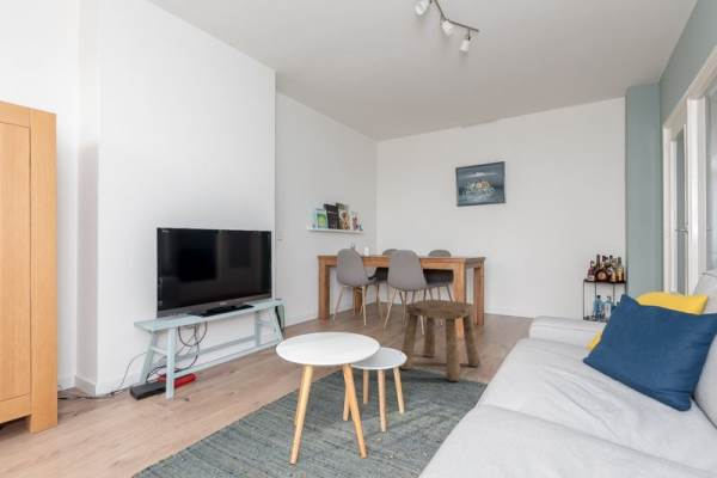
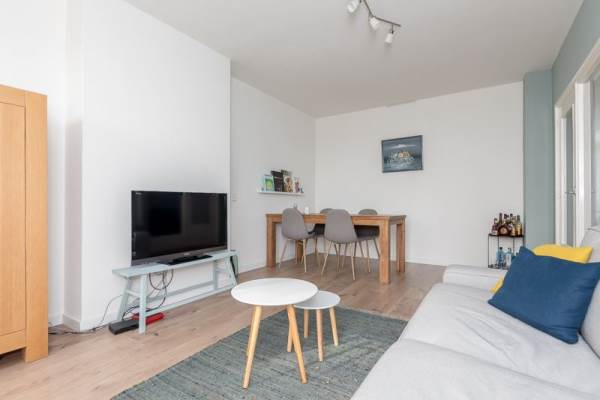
- stool [399,298,482,382]
